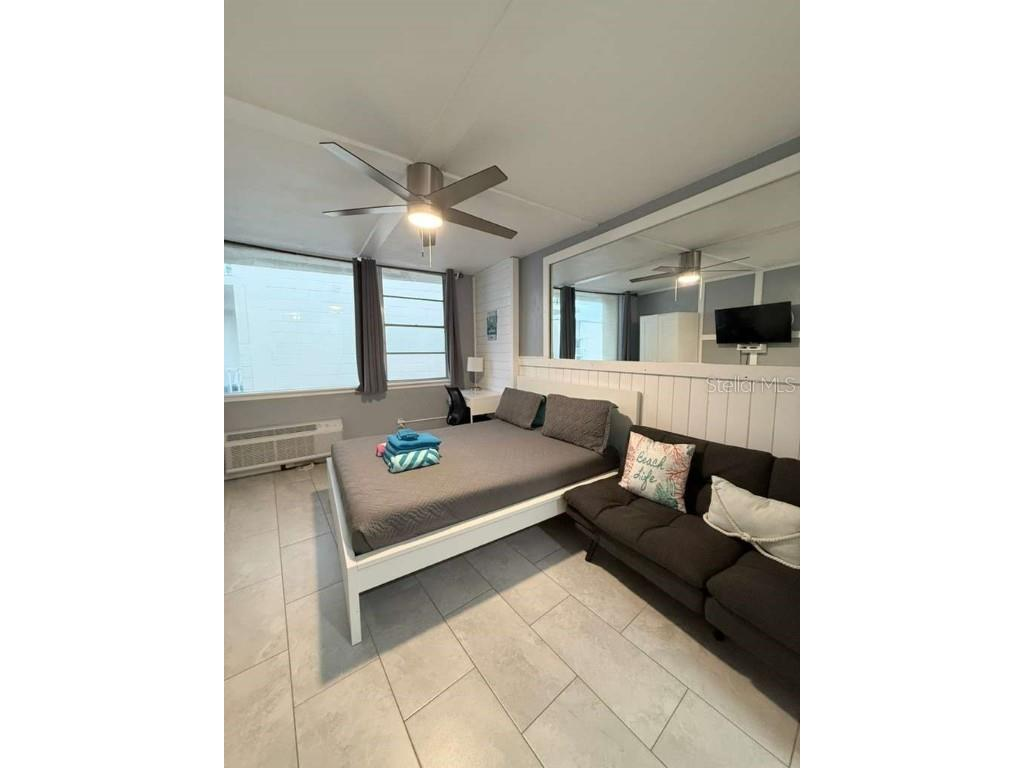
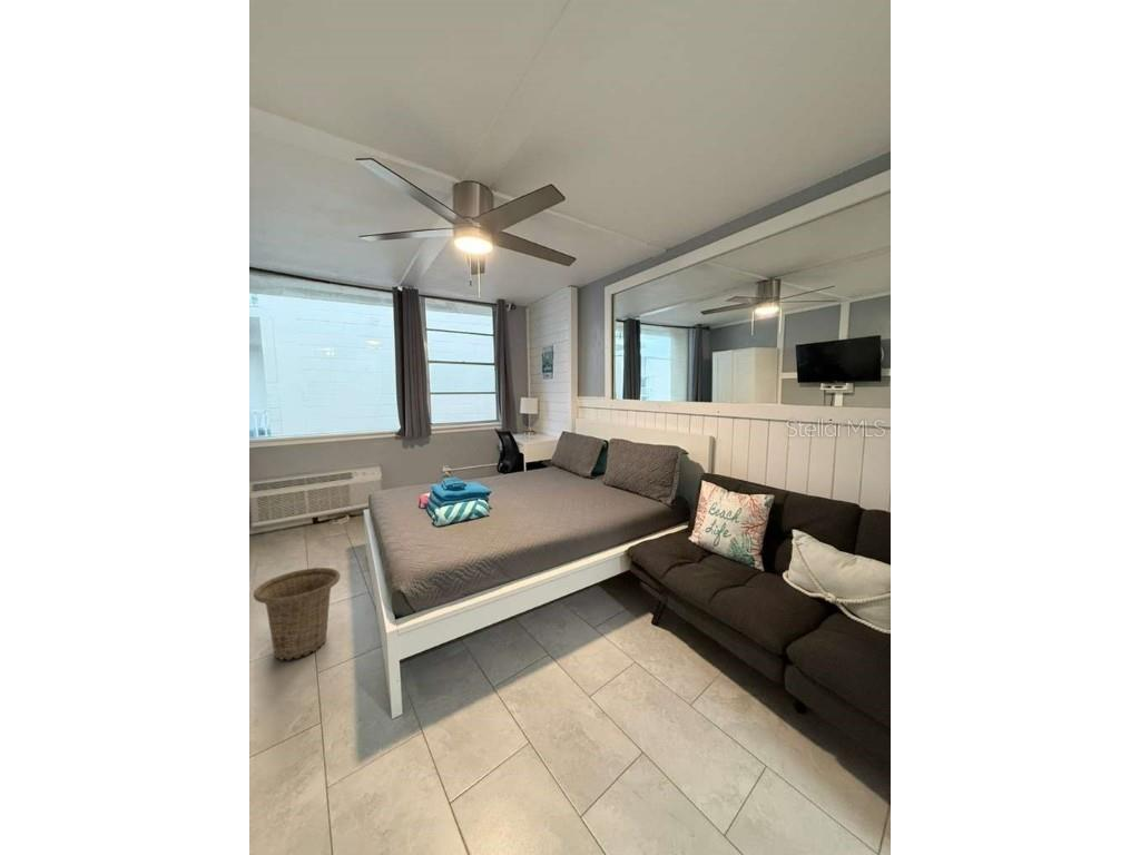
+ basket [253,567,342,661]
